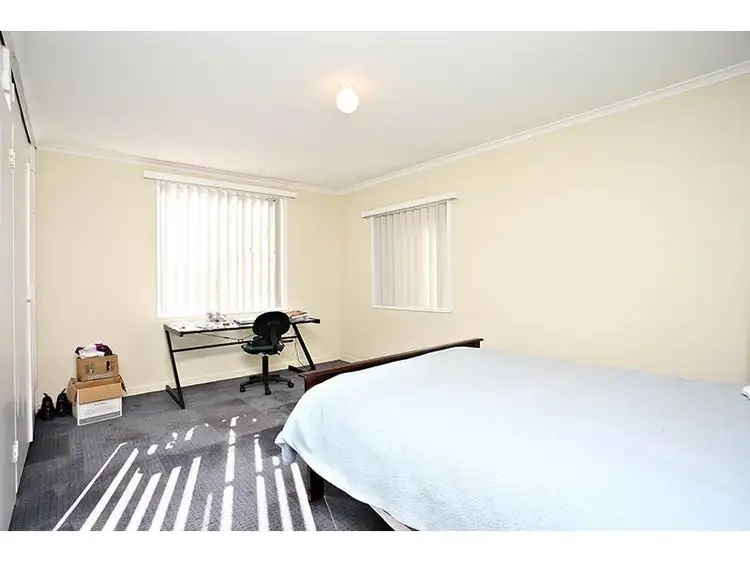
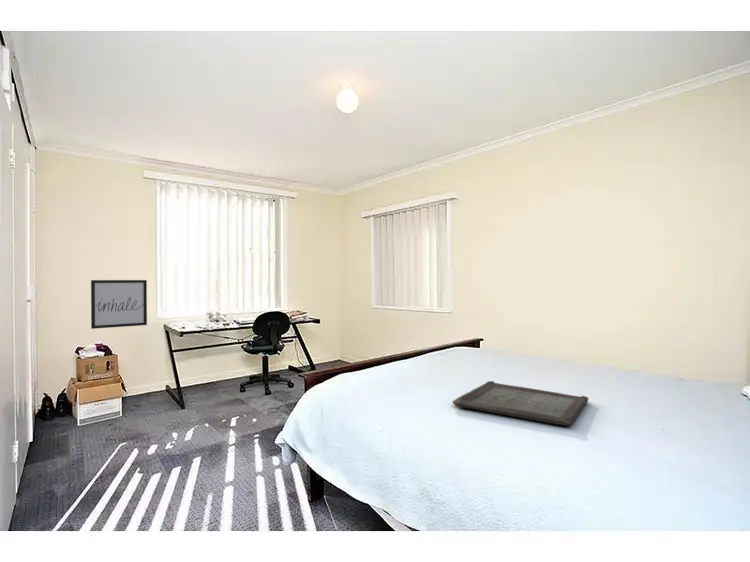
+ serving tray [451,380,589,427]
+ wall art [90,279,148,330]
